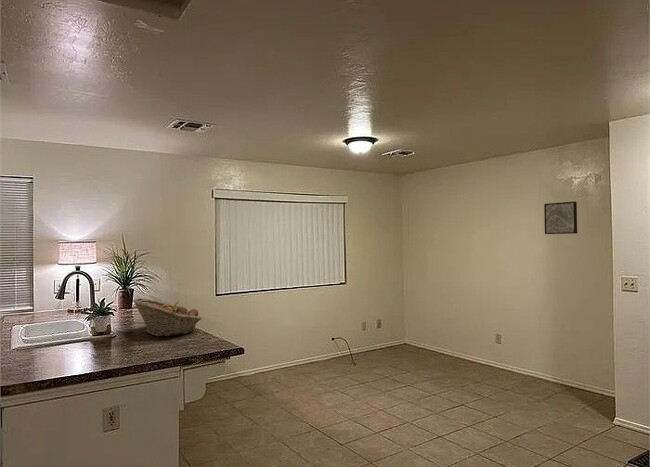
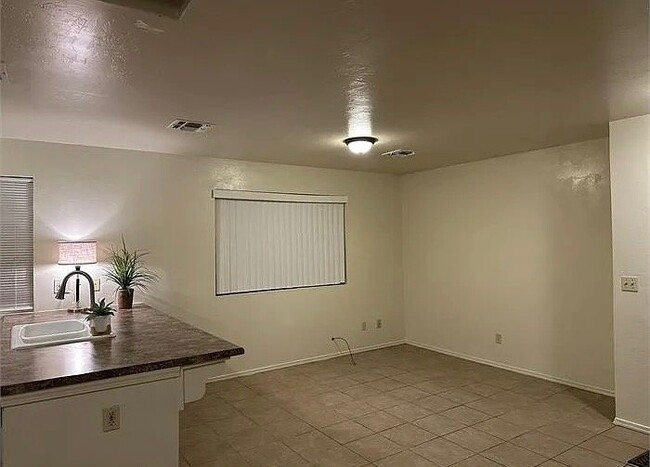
- fruit basket [132,297,202,337]
- wall art [543,201,578,235]
